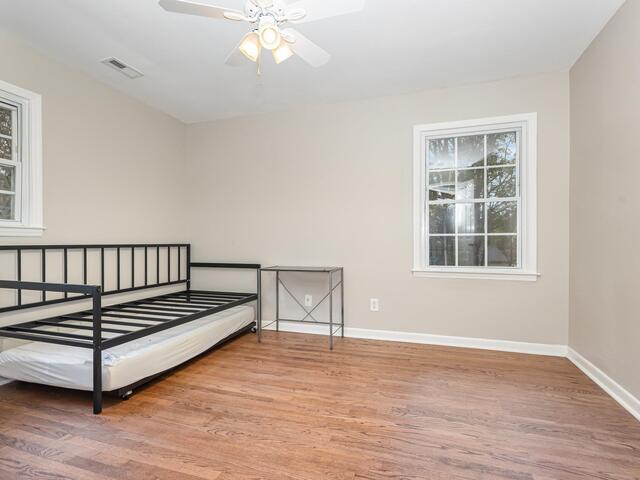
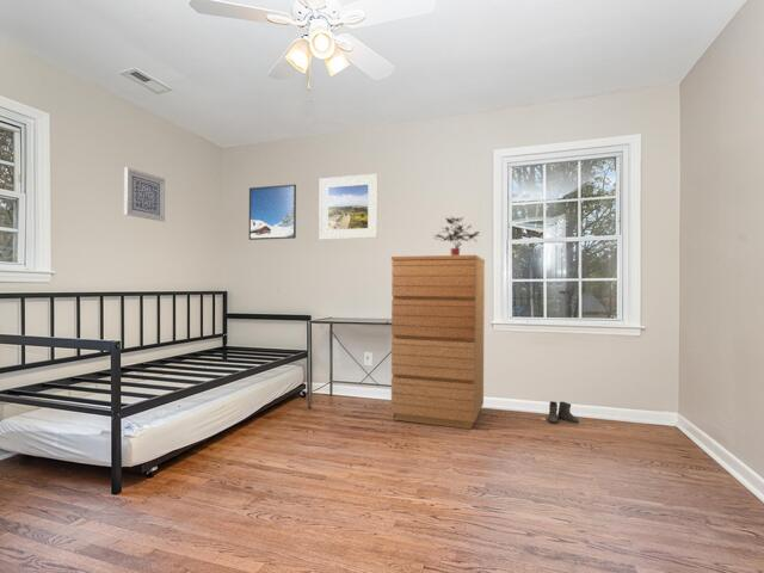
+ wall art [123,166,166,222]
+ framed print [318,173,380,241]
+ dresser [390,254,486,430]
+ potted plant [432,216,481,255]
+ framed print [248,183,297,241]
+ boots [547,400,580,425]
